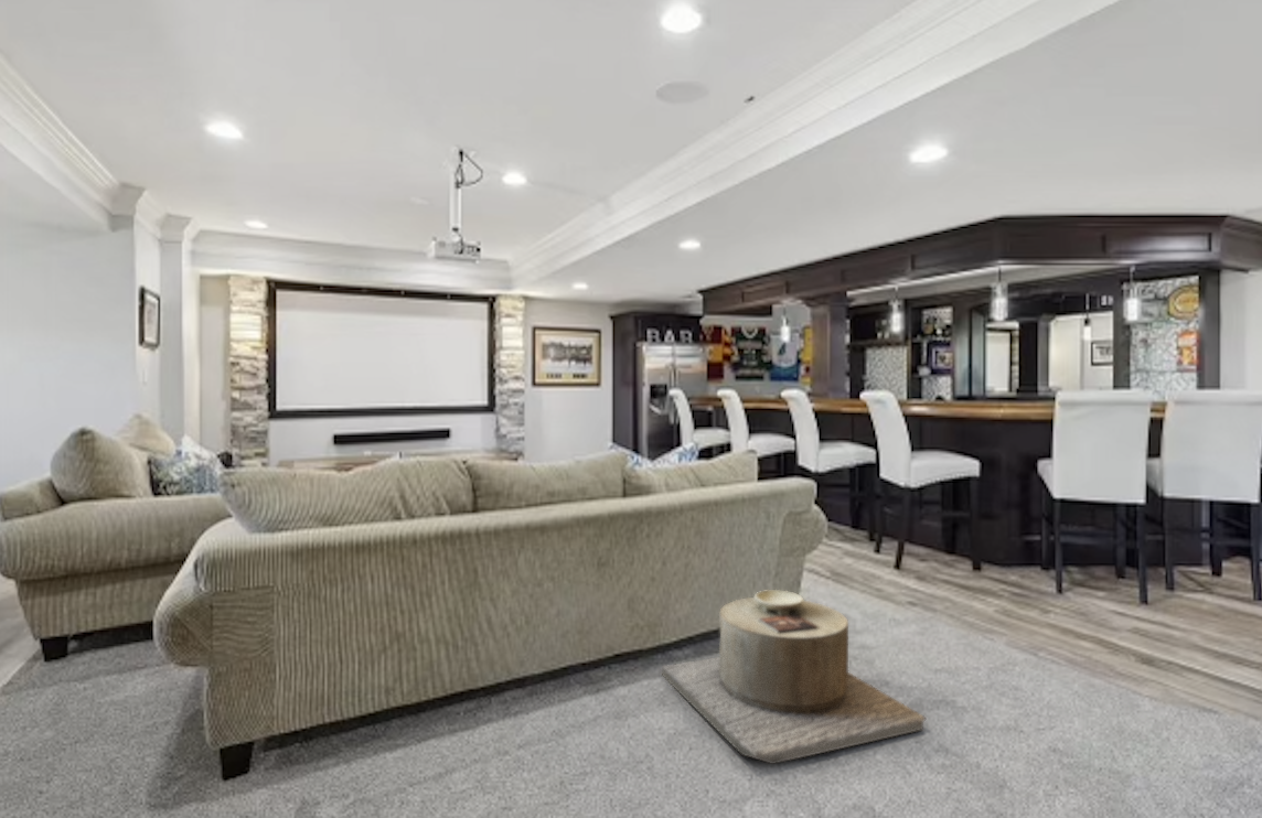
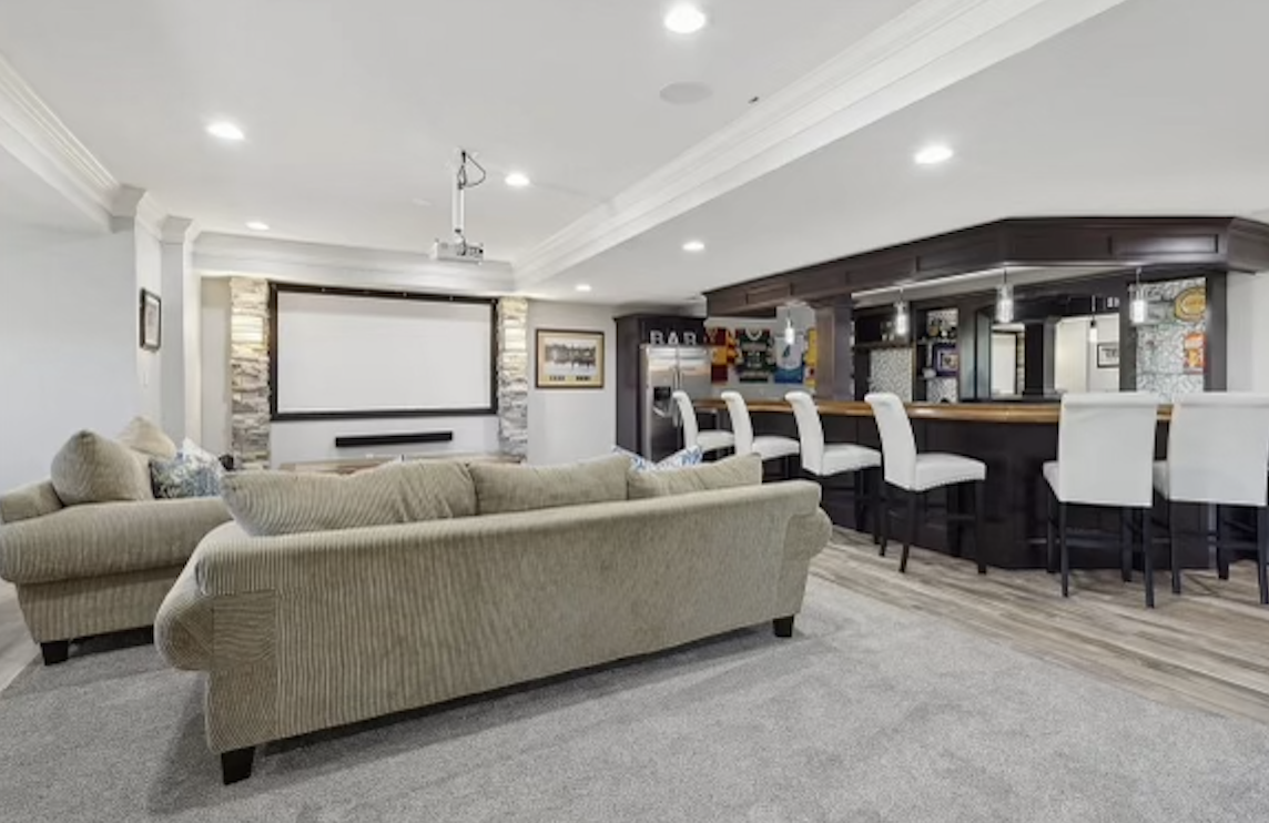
- side table [661,589,928,765]
